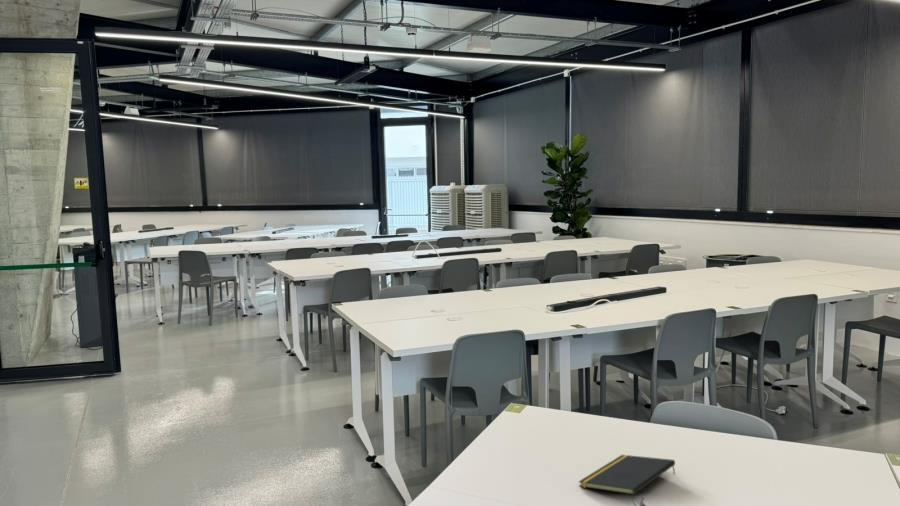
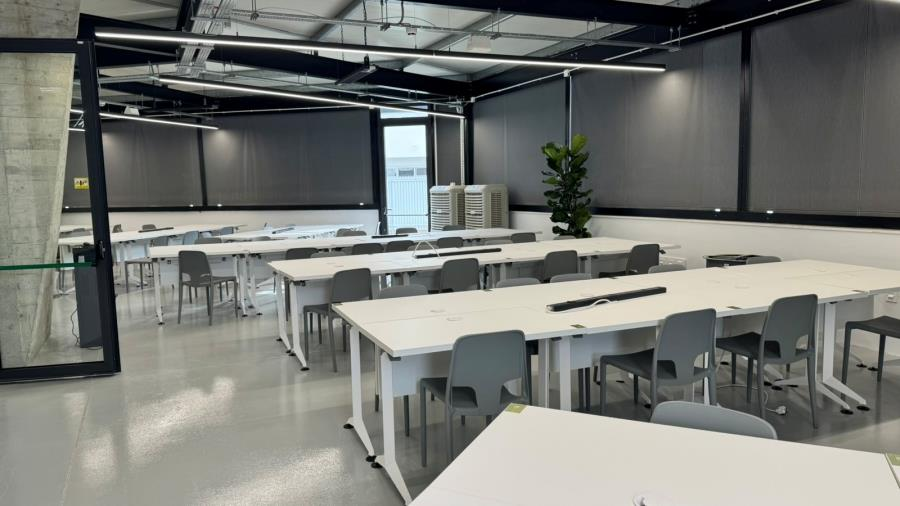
- notepad [578,454,676,496]
